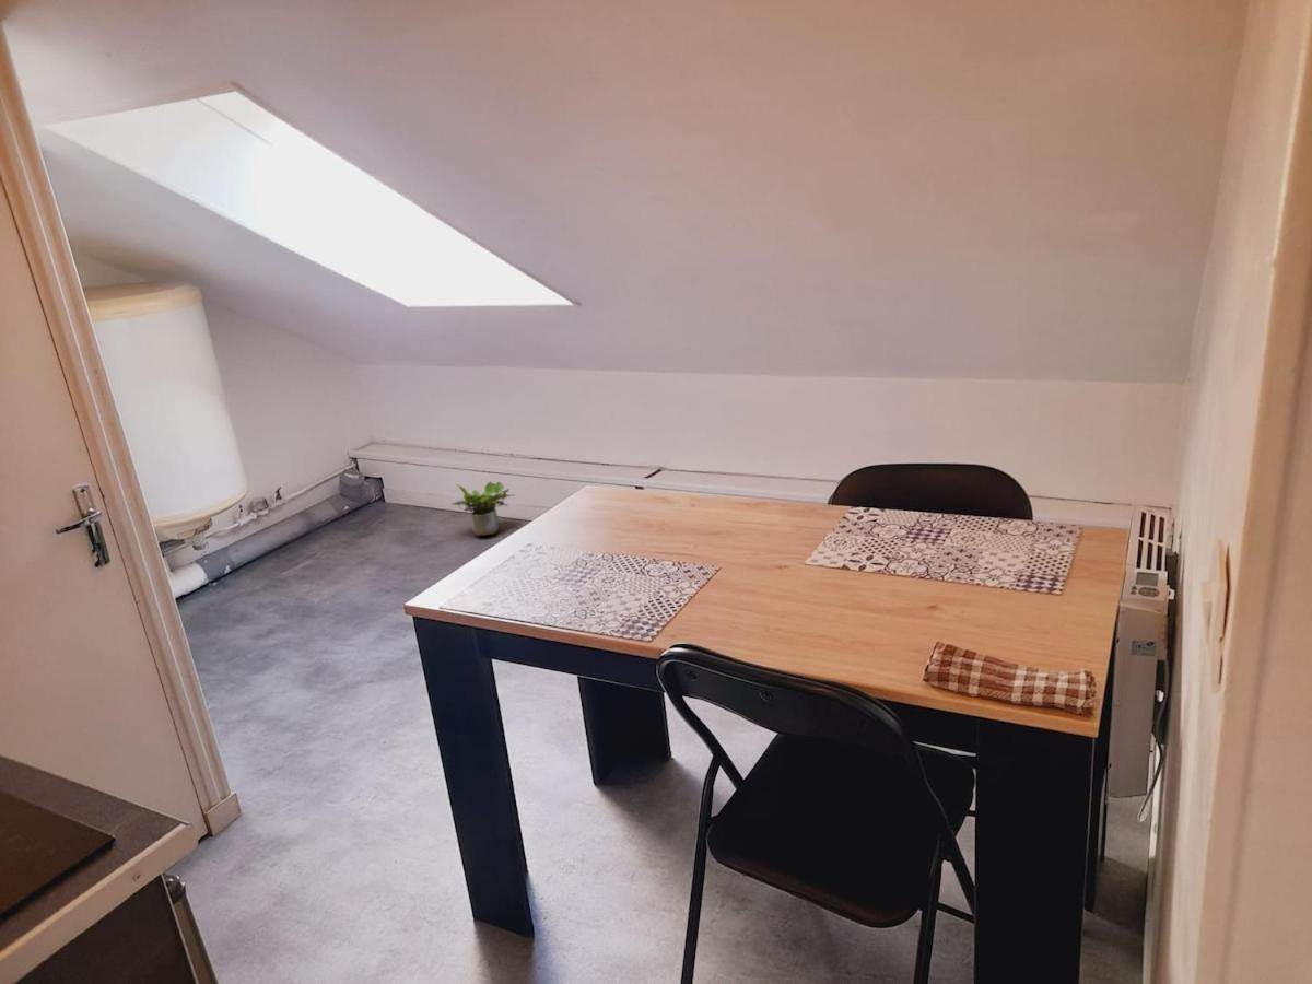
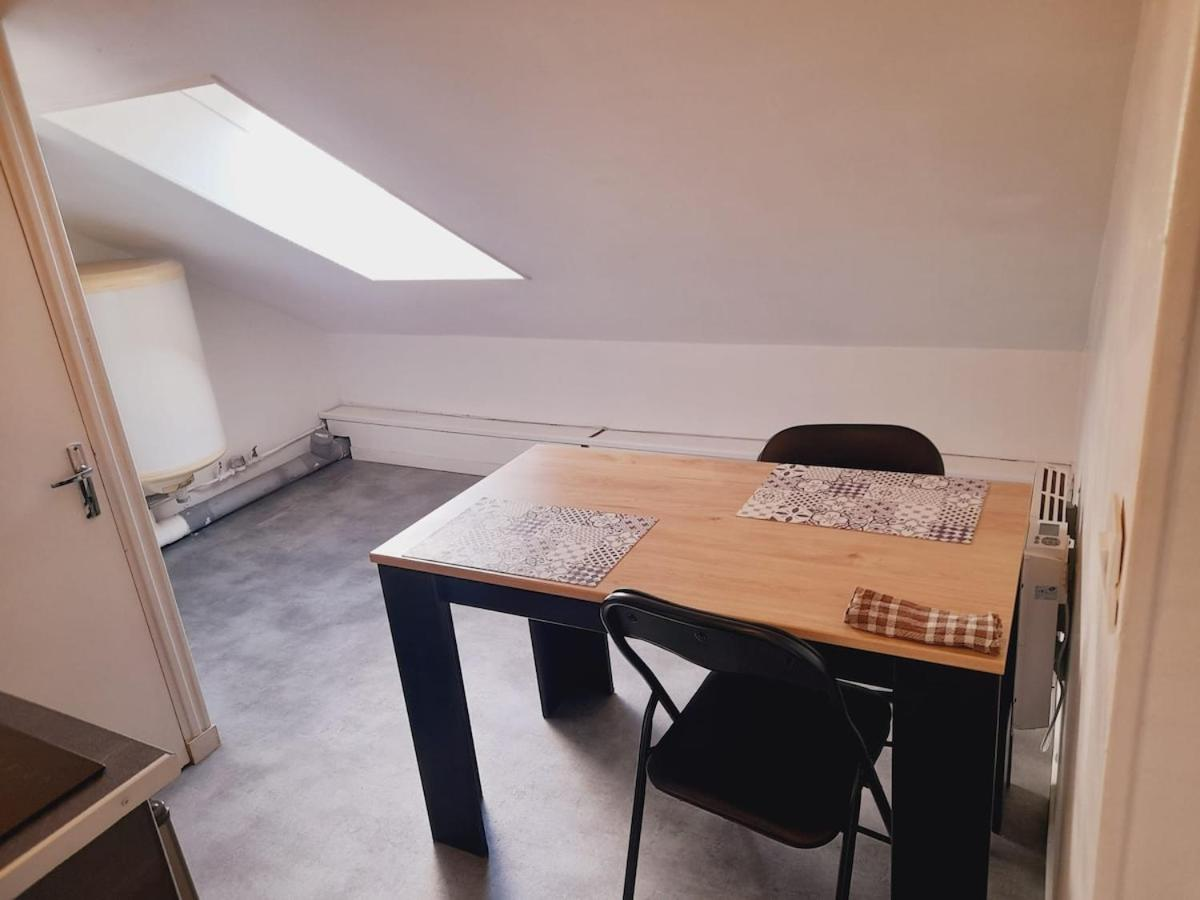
- potted plant [450,480,516,537]
